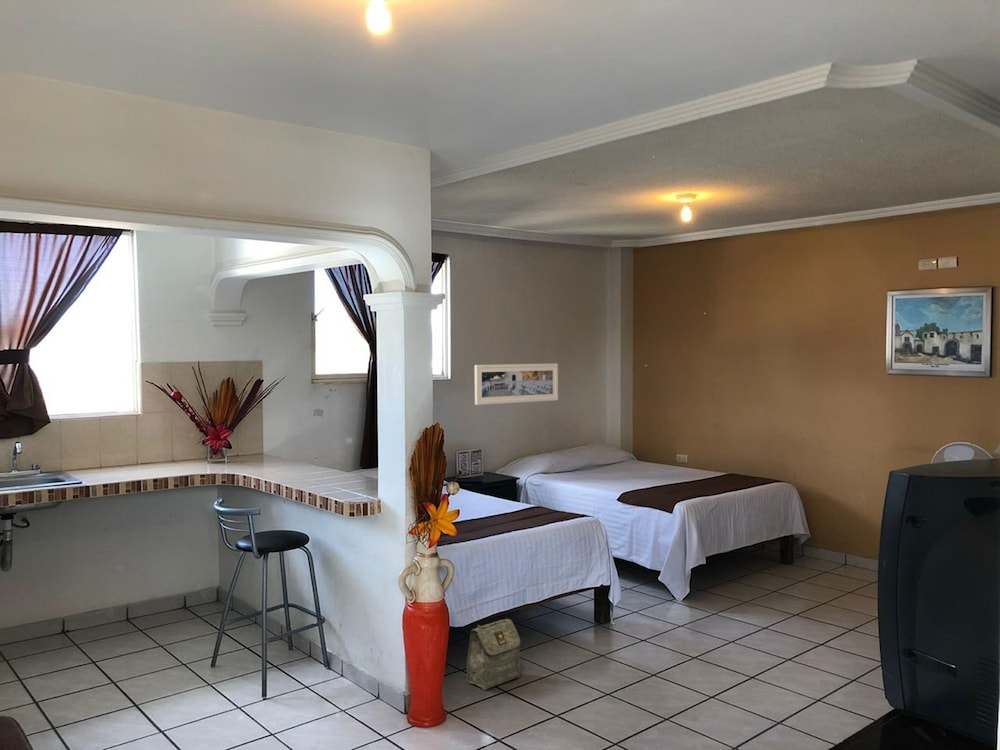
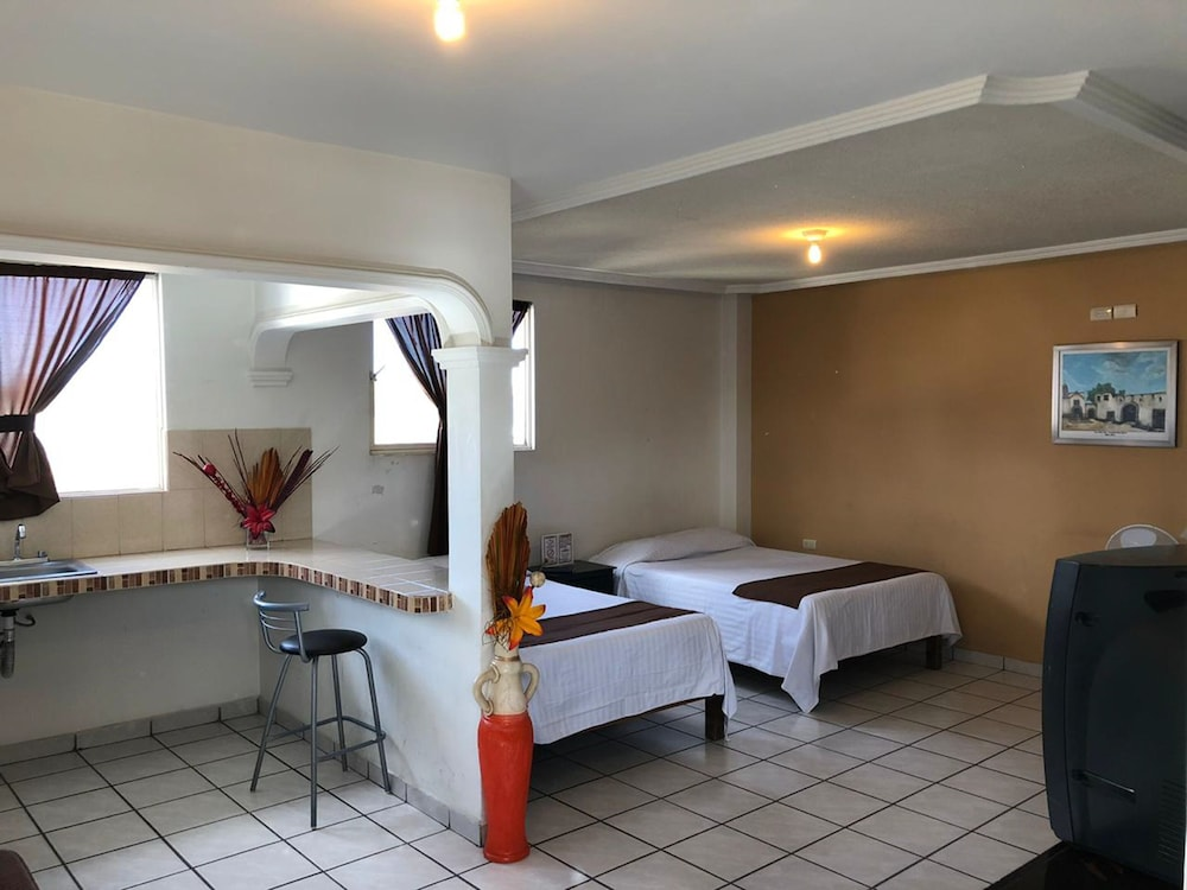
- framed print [474,363,559,406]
- bag [466,618,521,691]
